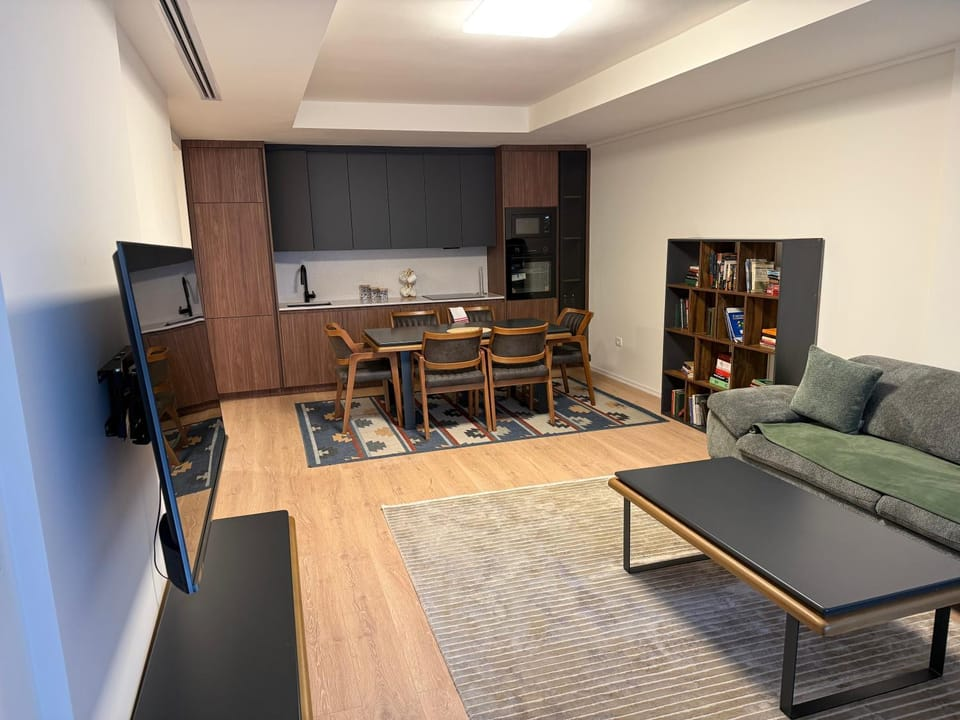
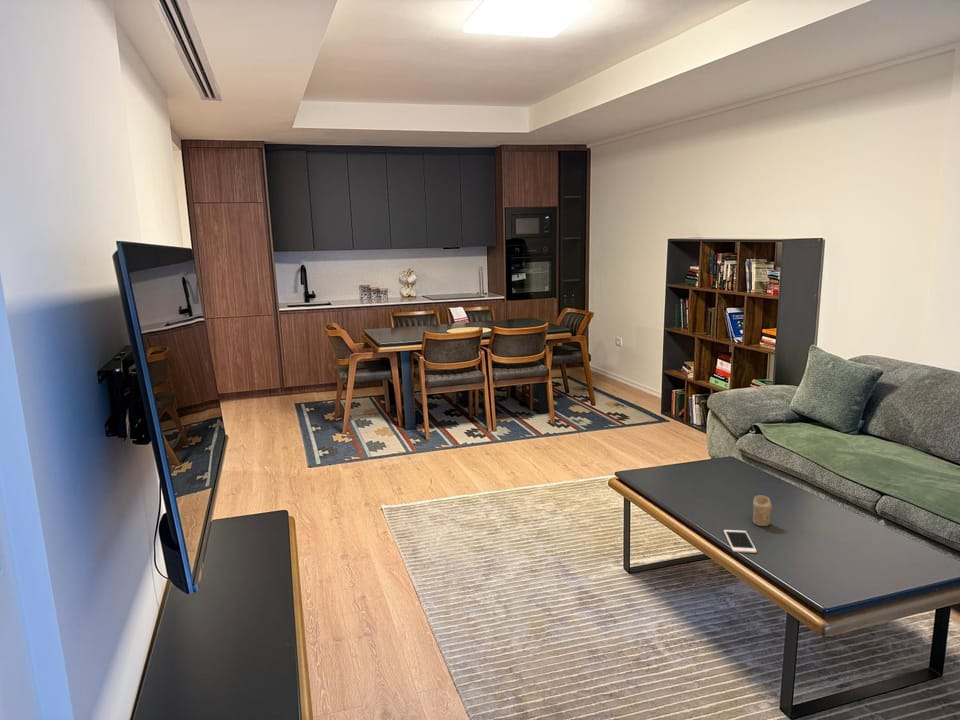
+ candle [752,495,773,527]
+ cell phone [723,529,758,554]
